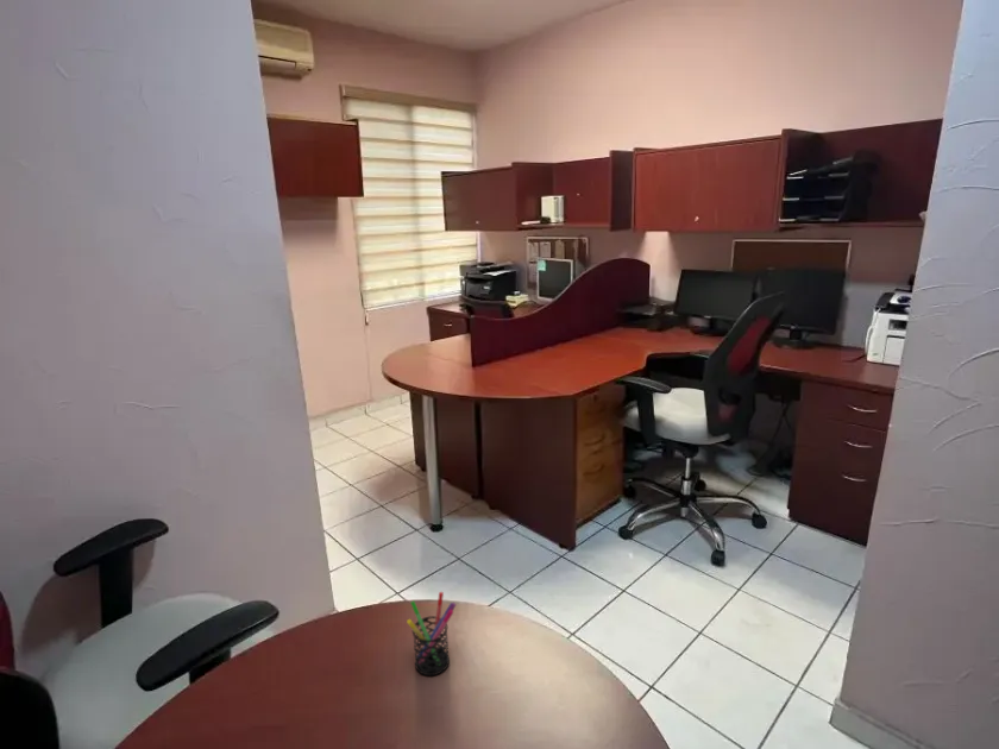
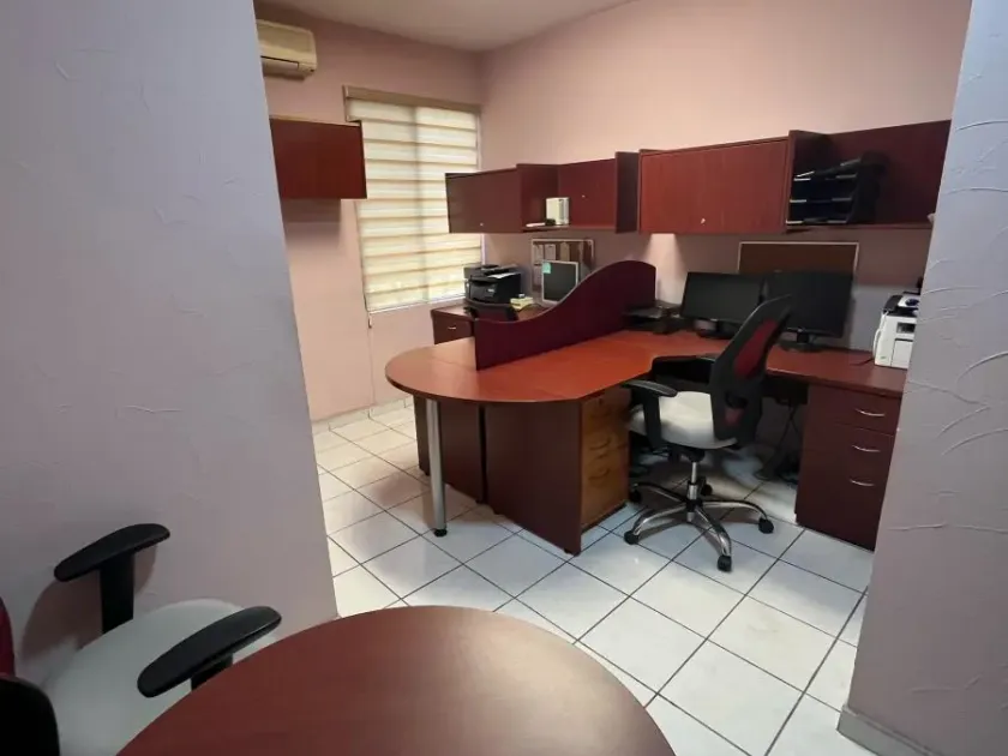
- pen holder [406,591,457,676]
